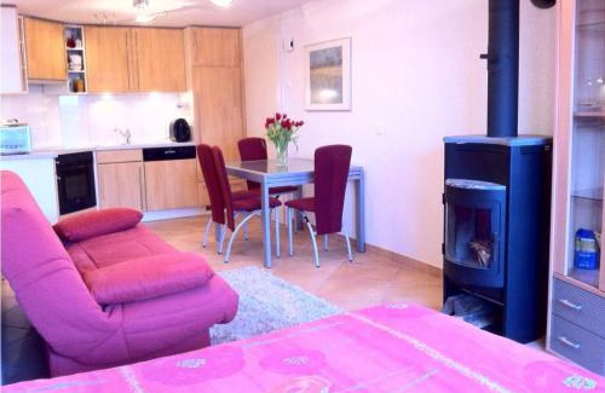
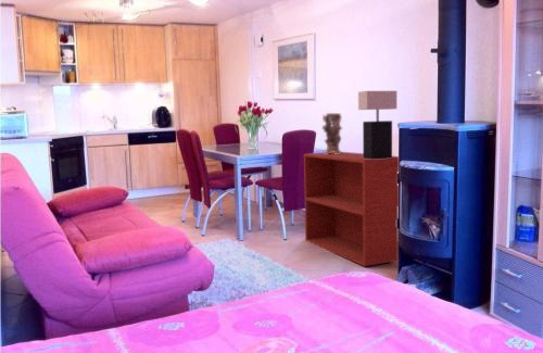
+ decorative vase [321,112,343,154]
+ table lamp [357,90,397,159]
+ tv stand [303,151,400,267]
